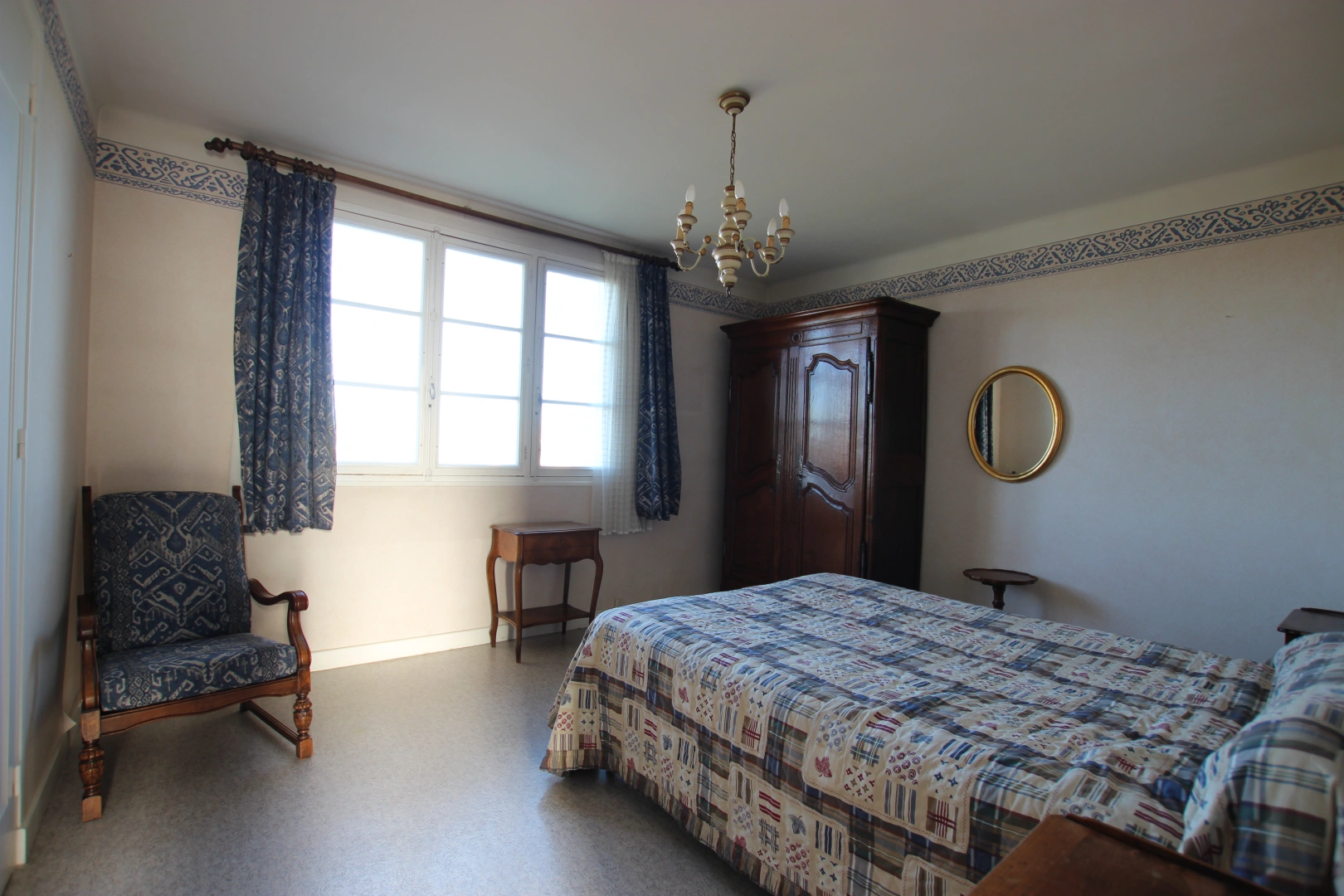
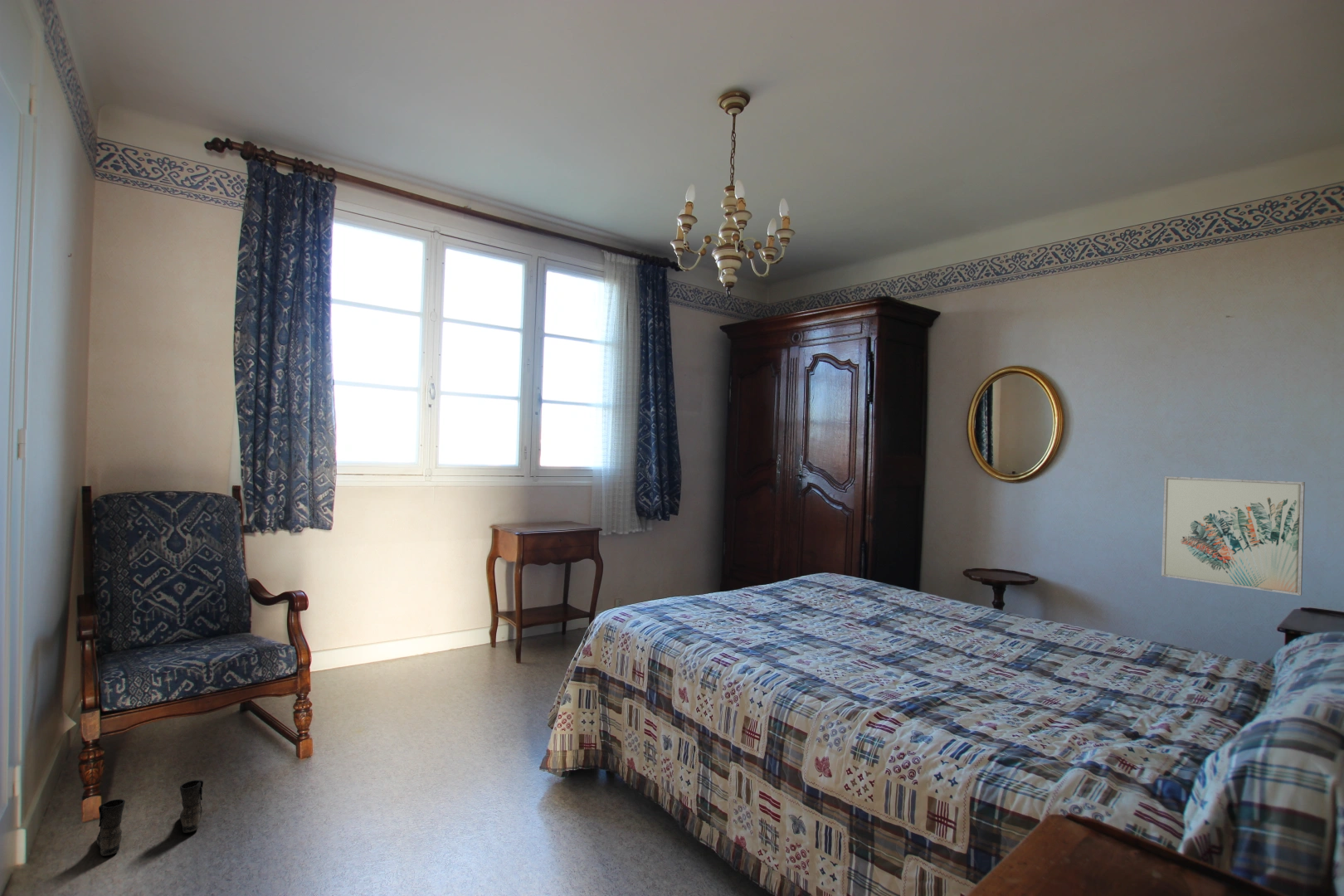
+ boots [96,779,204,857]
+ wall art [1161,475,1306,597]
